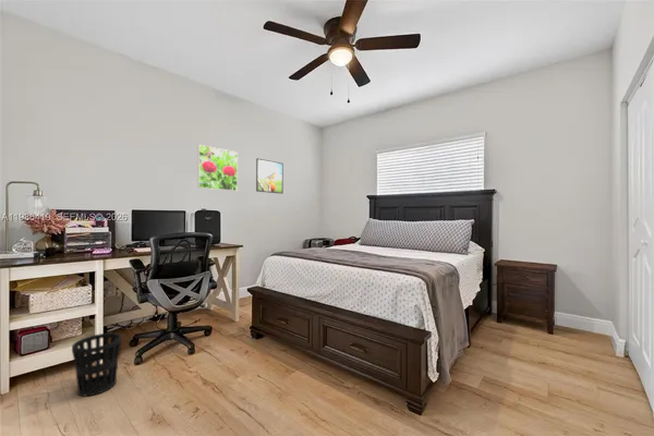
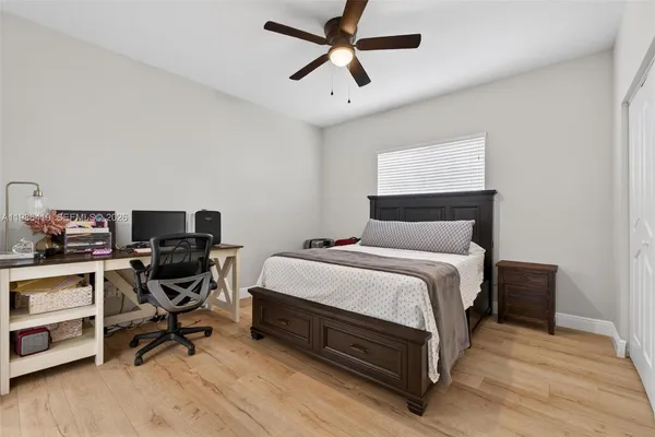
- wastebasket [71,332,123,397]
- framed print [255,157,284,195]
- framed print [196,144,239,192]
